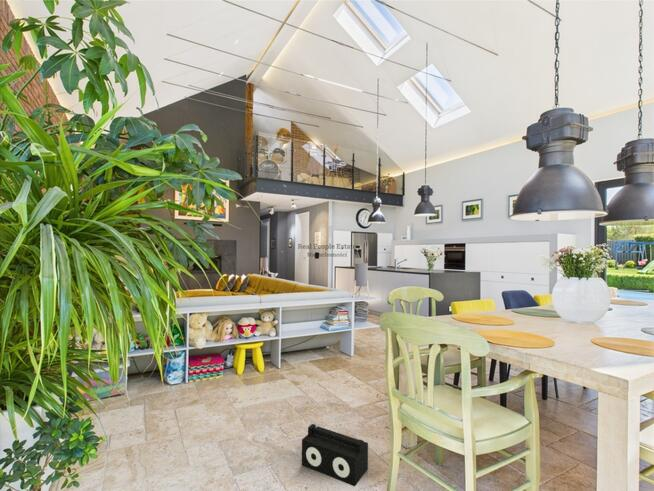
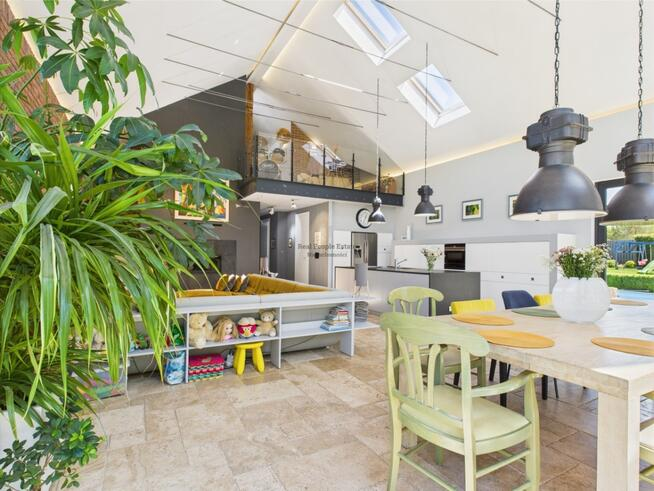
- speaker [301,423,369,488]
